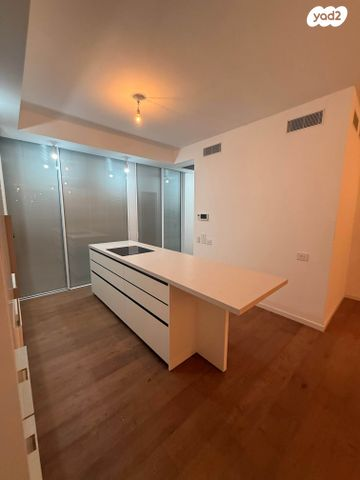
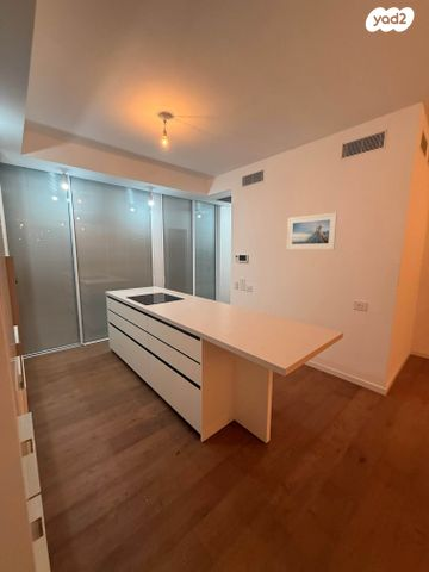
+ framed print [286,212,338,250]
